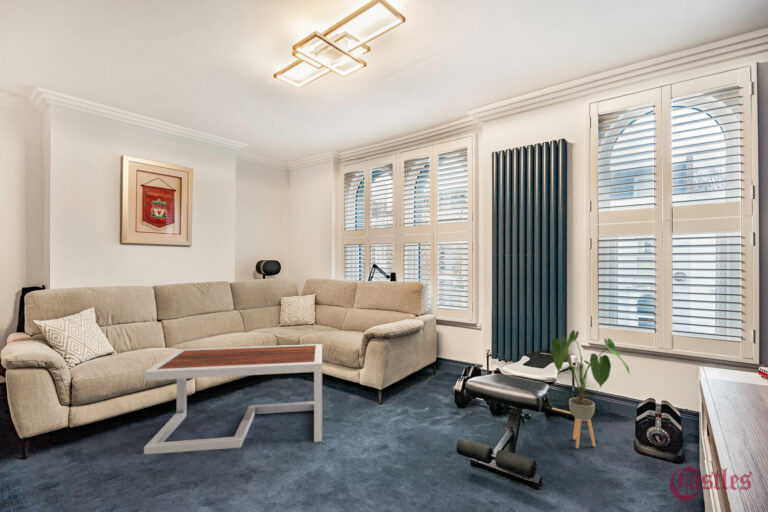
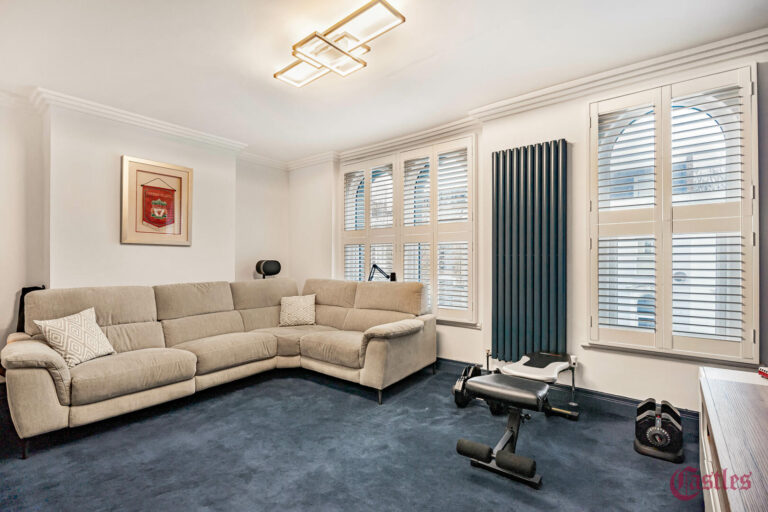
- house plant [550,329,631,449]
- coffee table [143,343,323,455]
